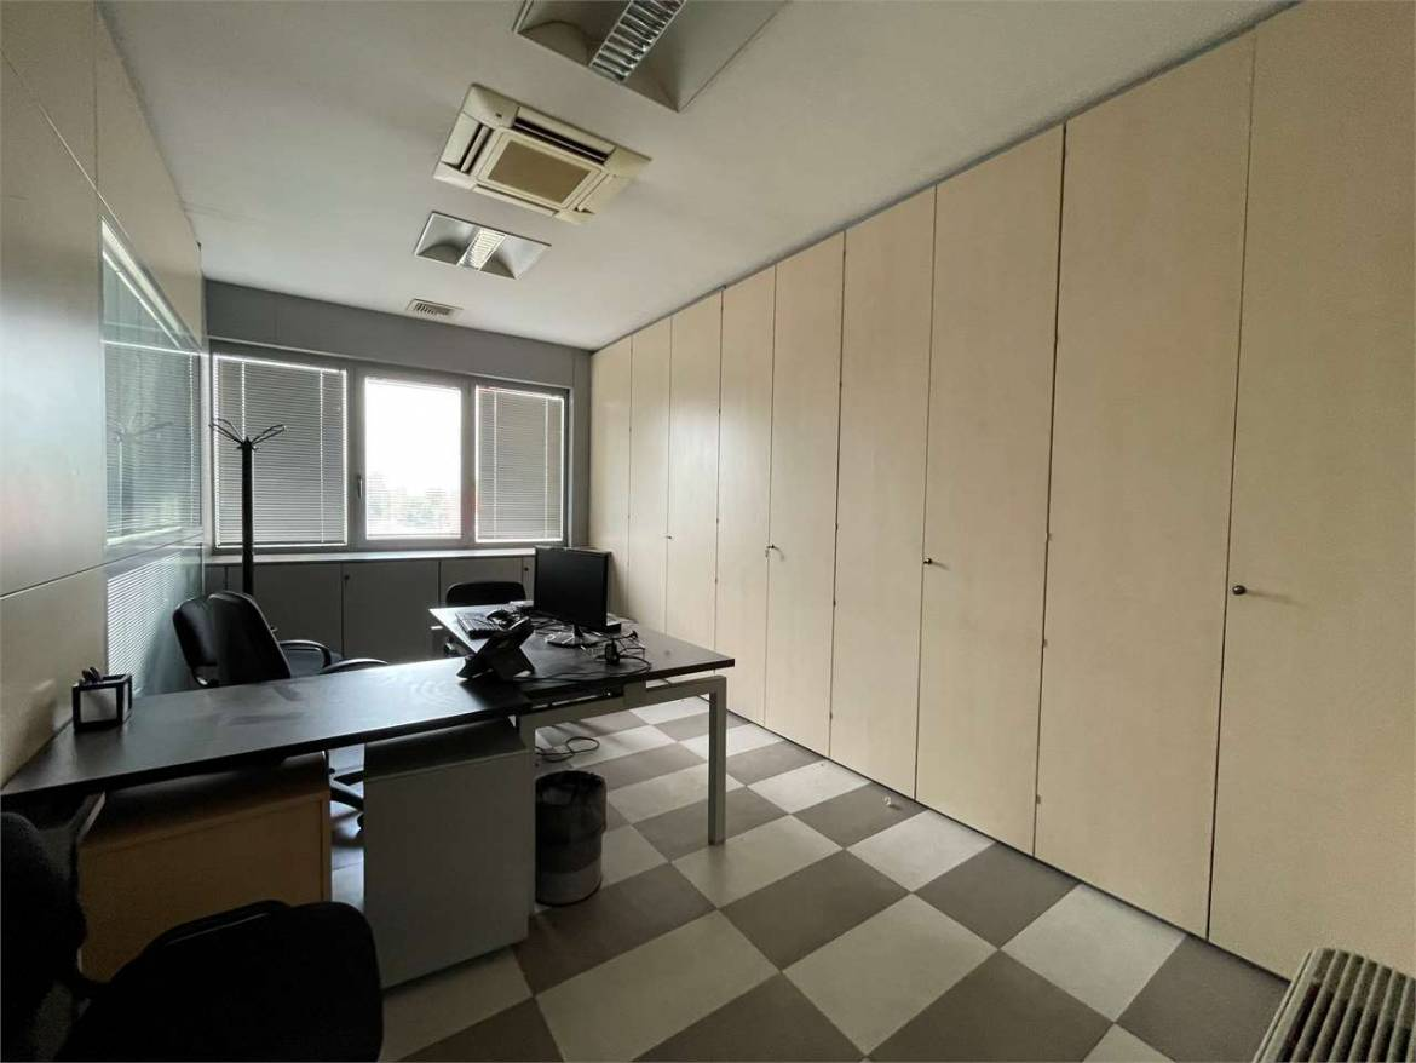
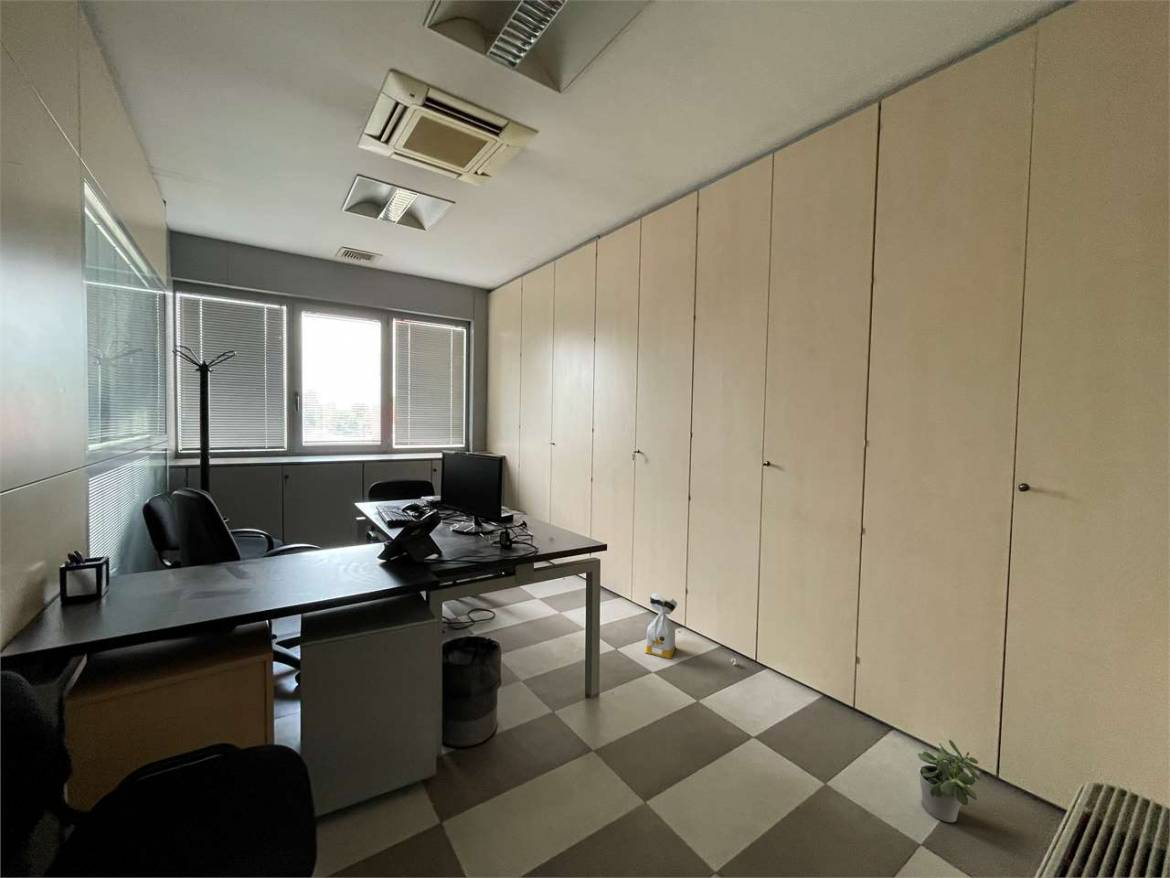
+ bag [644,592,678,659]
+ potted plant [917,739,981,823]
